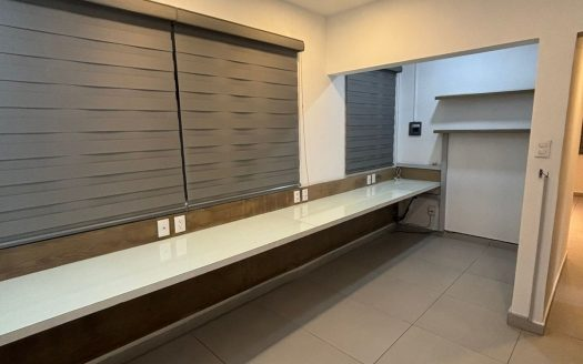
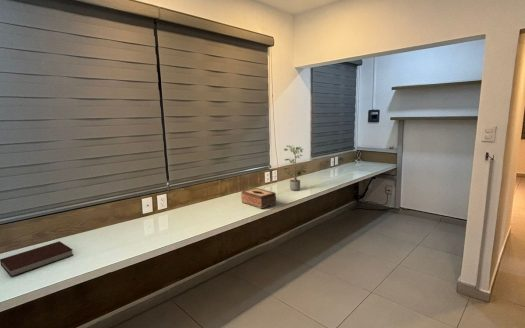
+ notebook [0,240,74,278]
+ potted plant [282,144,307,192]
+ tissue box [240,187,277,210]
